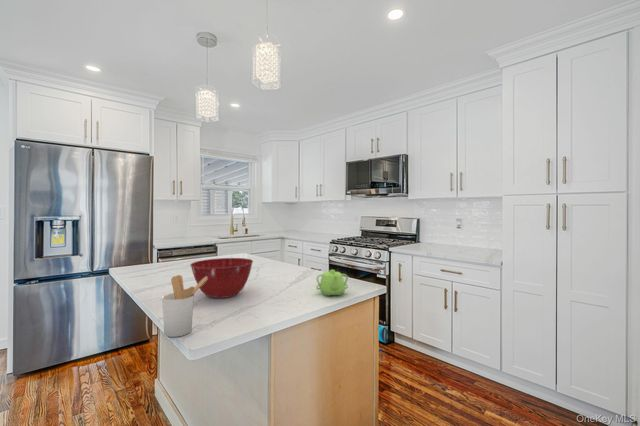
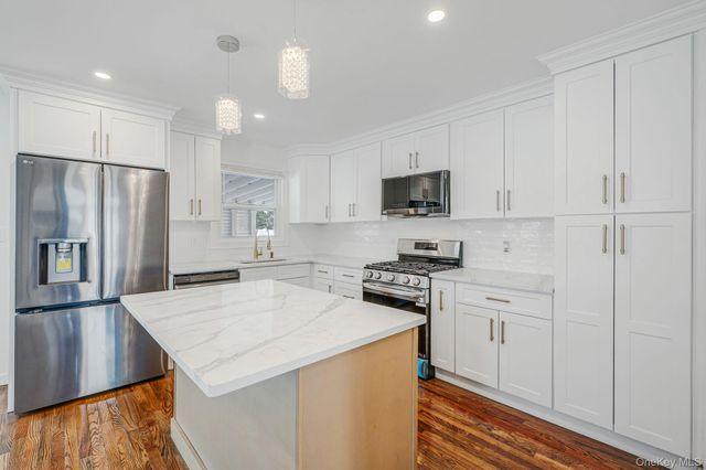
- teapot [315,269,349,296]
- utensil holder [161,274,208,338]
- mixing bowl [189,257,254,299]
